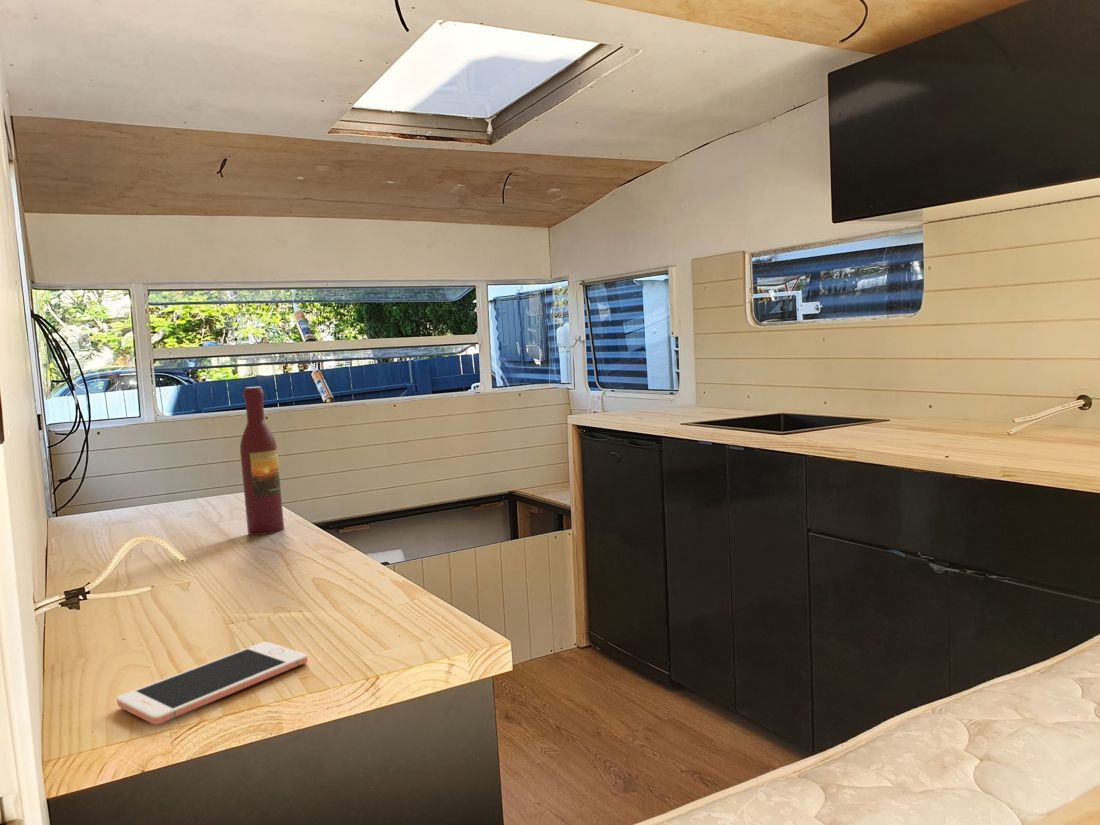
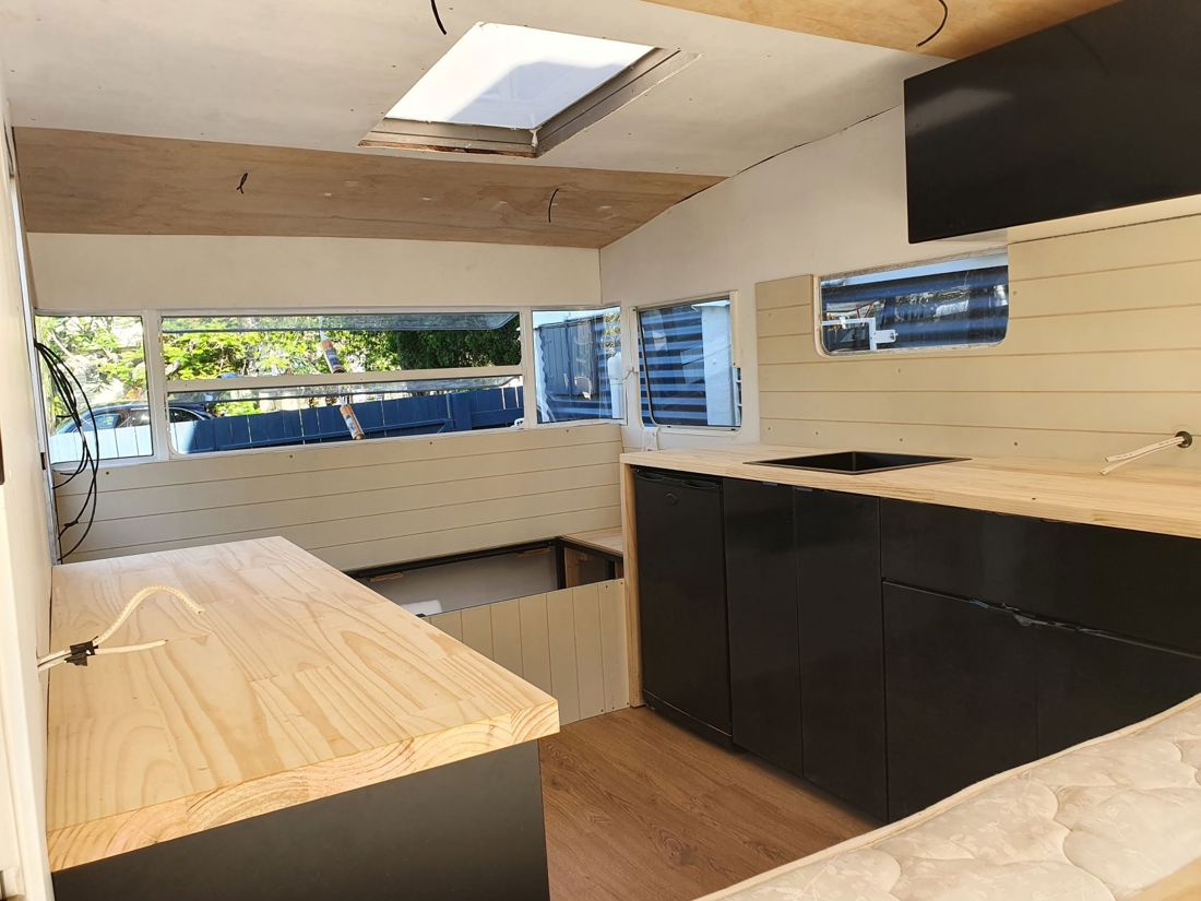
- wine bottle [239,386,285,536]
- cell phone [116,641,309,726]
